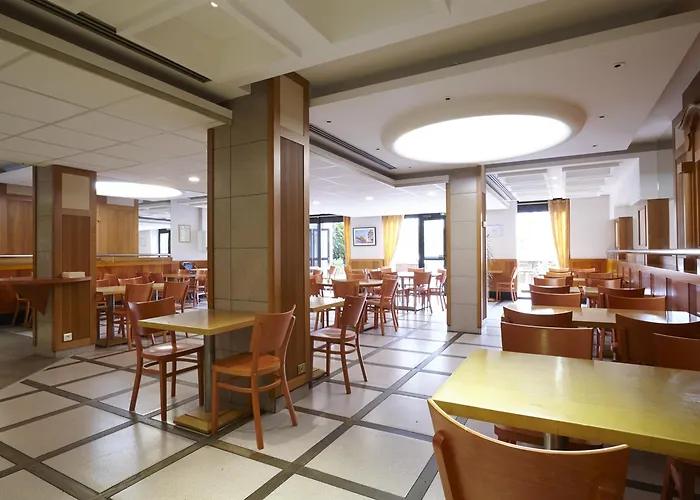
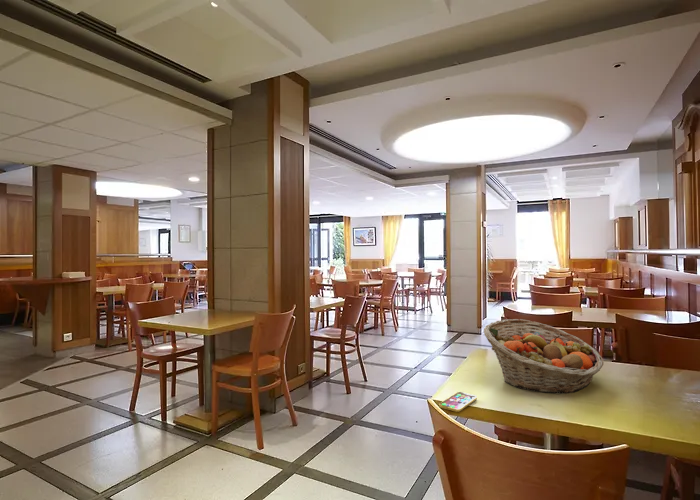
+ smartphone [438,391,478,413]
+ fruit basket [483,318,605,395]
